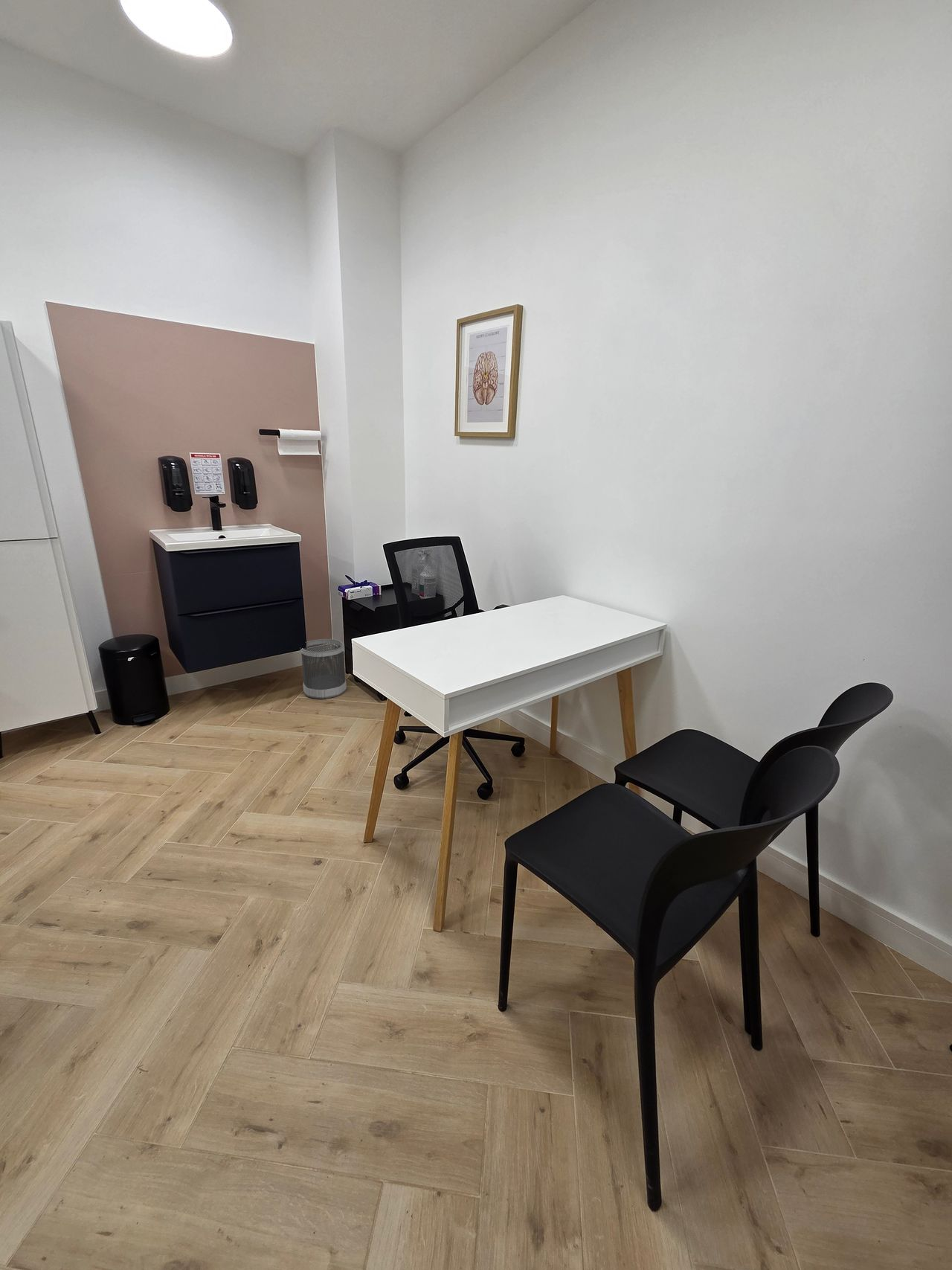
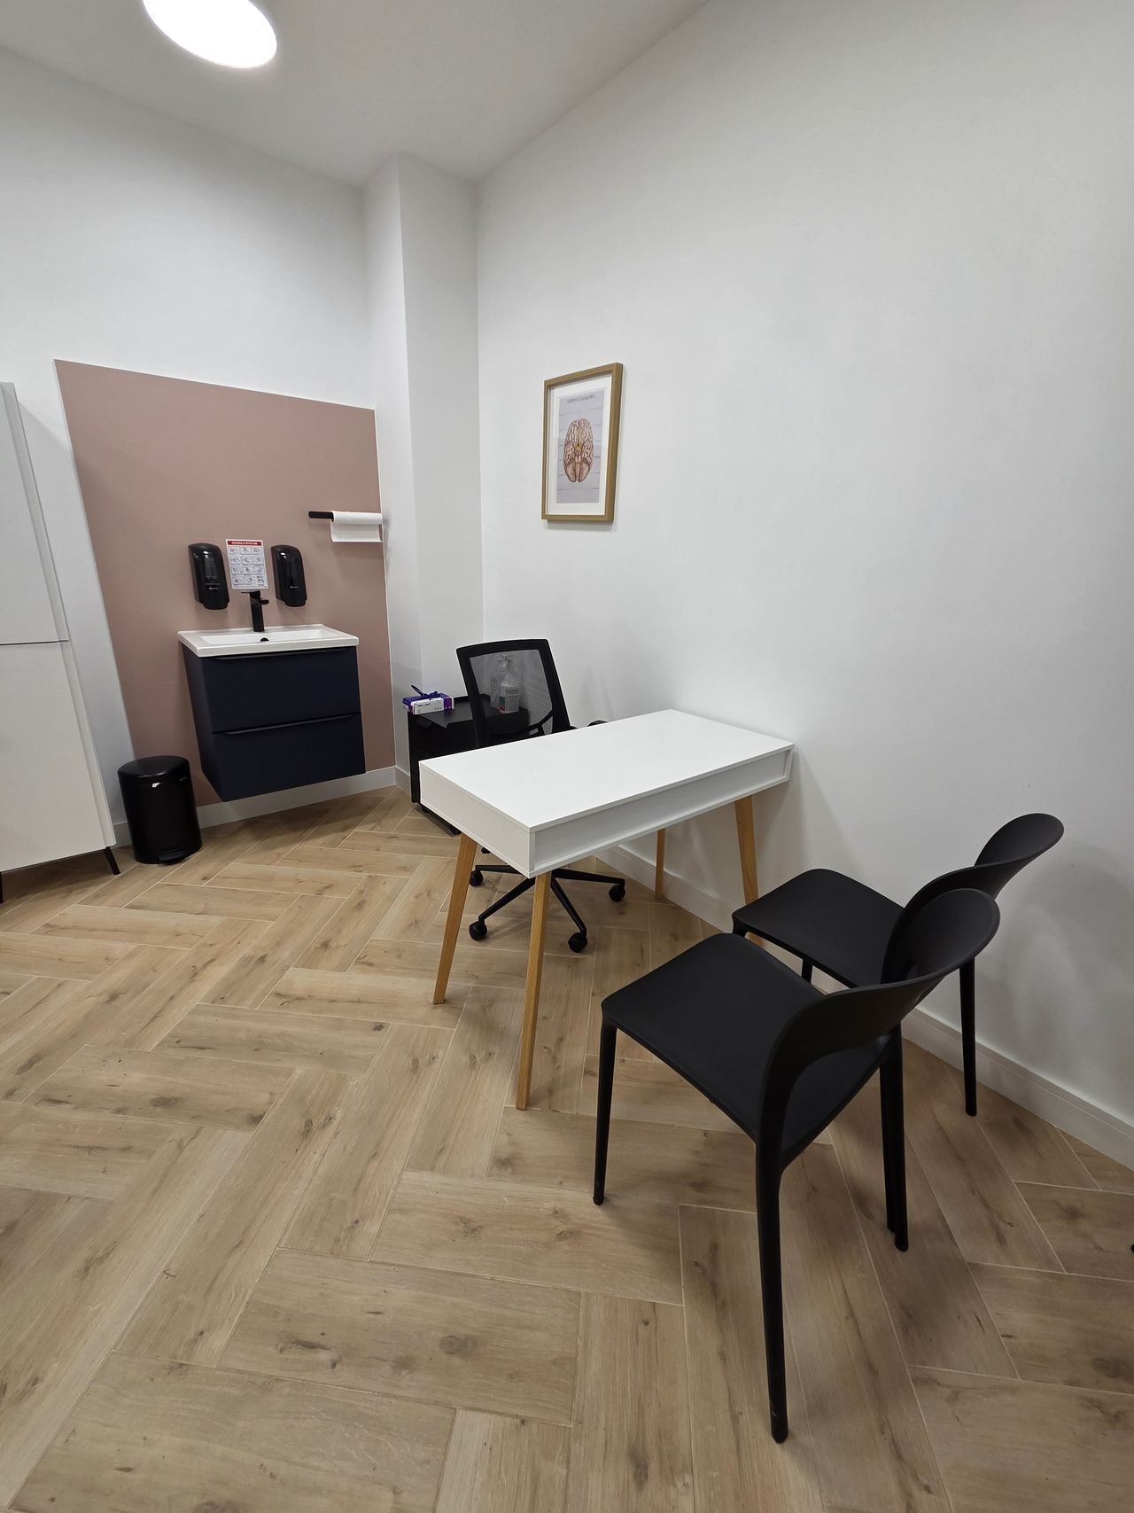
- wastebasket [300,638,347,699]
